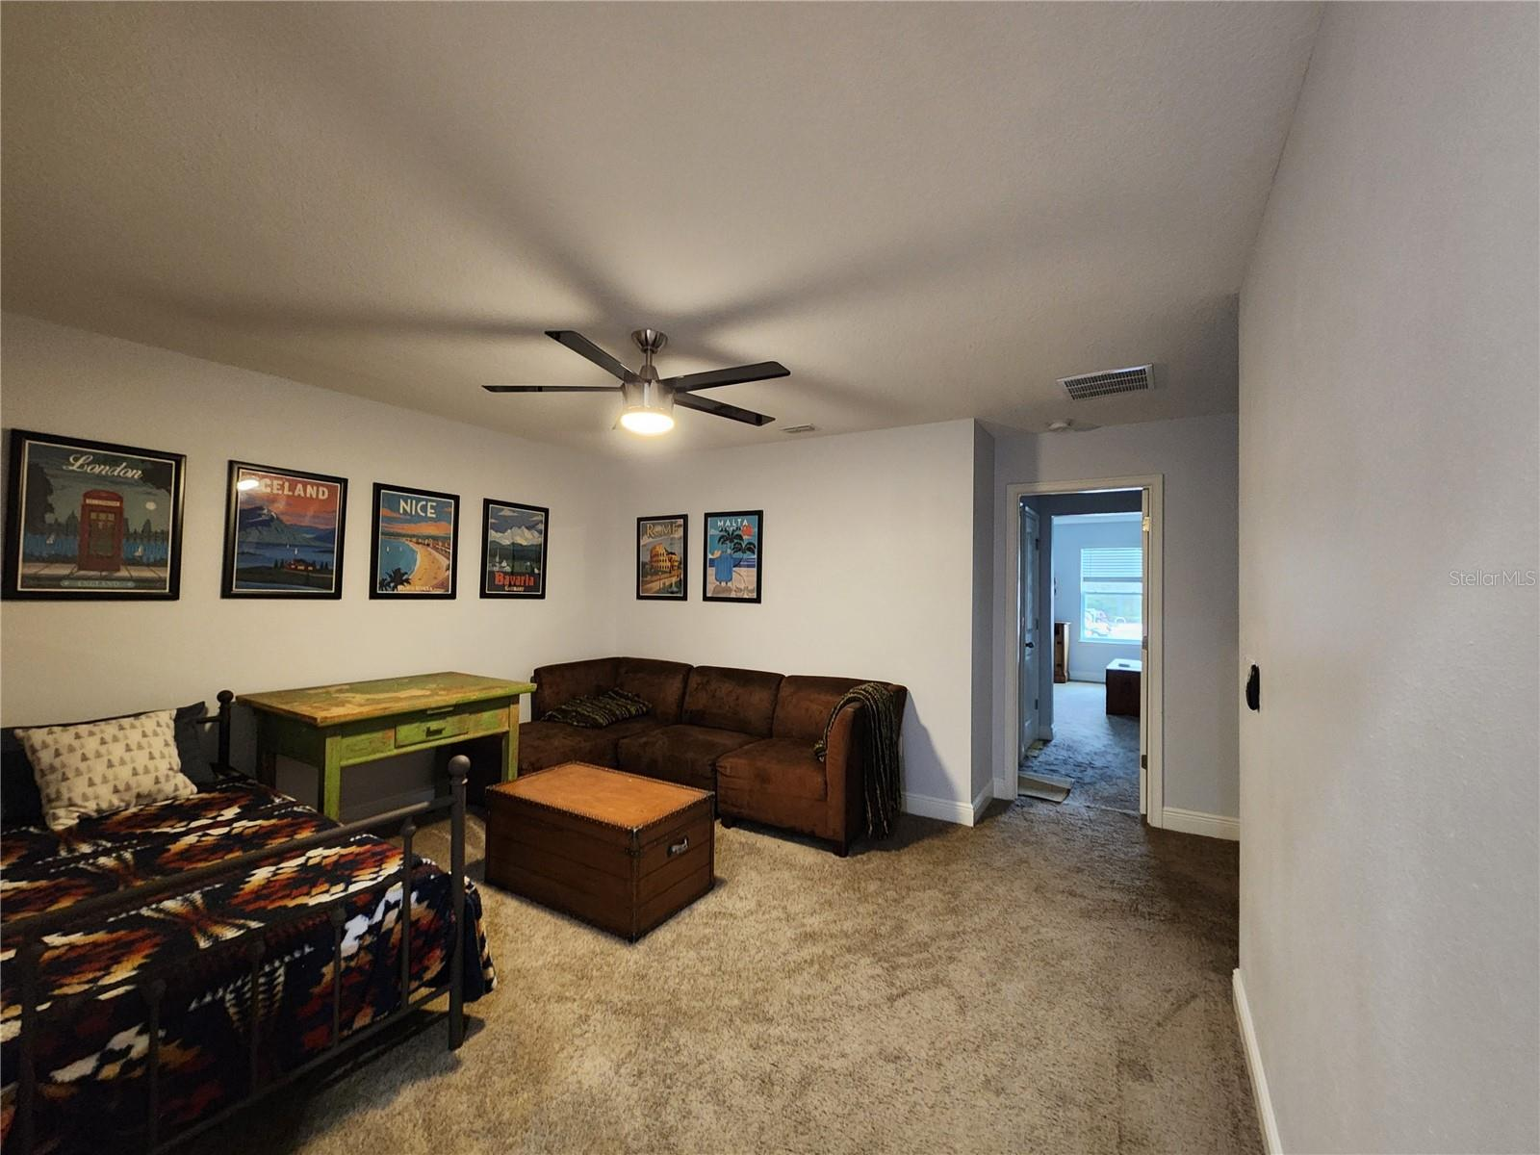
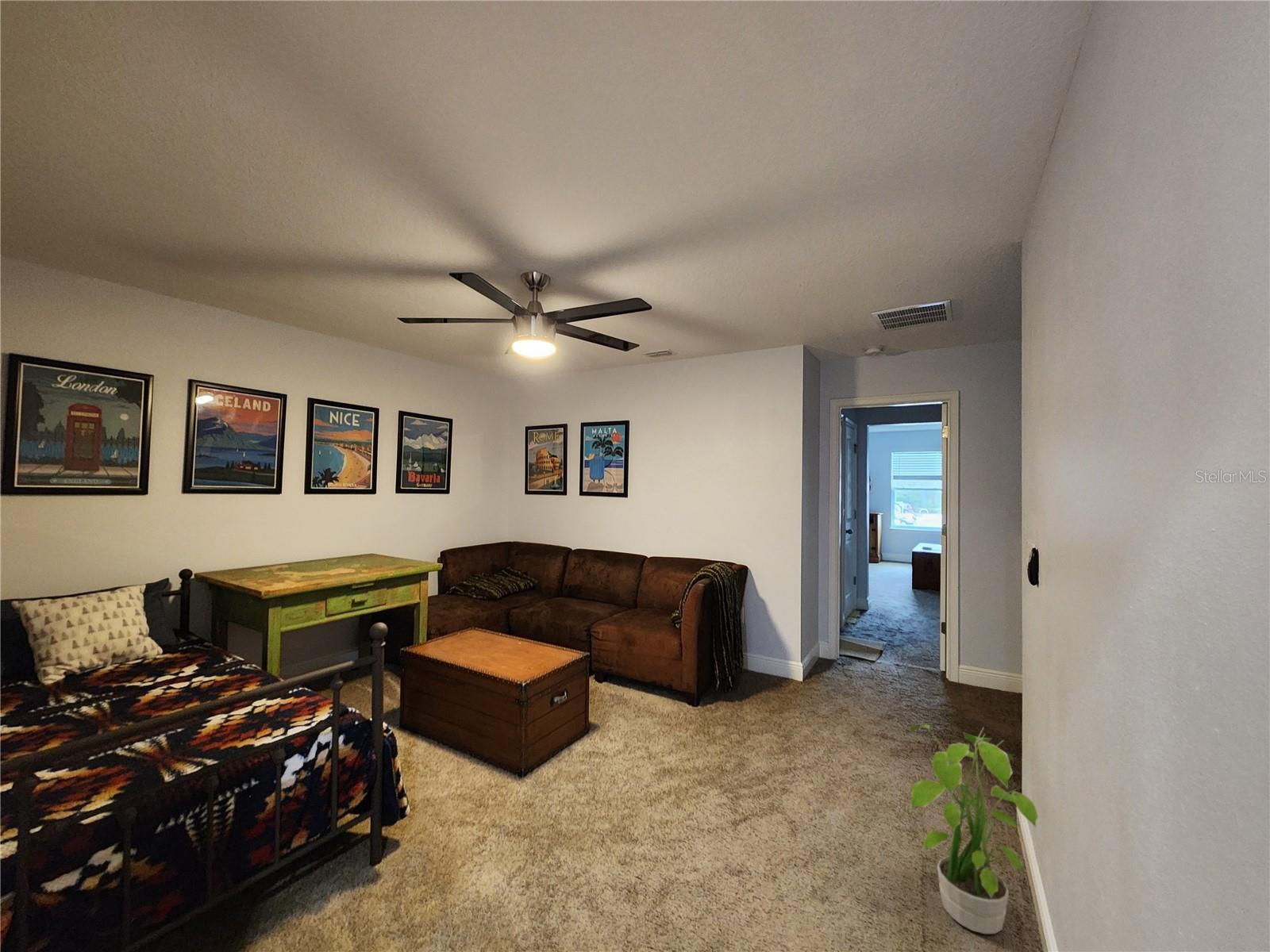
+ potted plant [906,723,1039,935]
